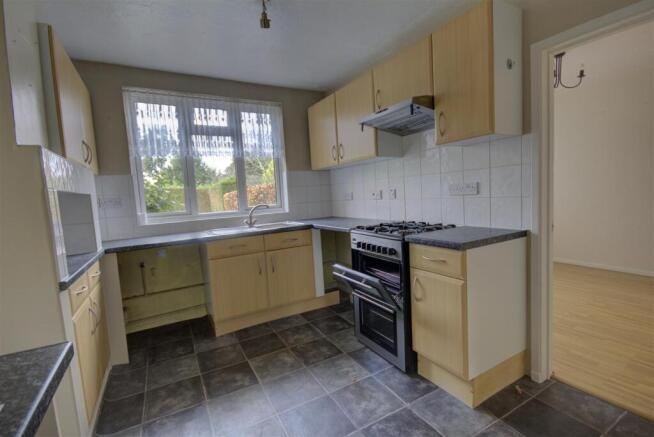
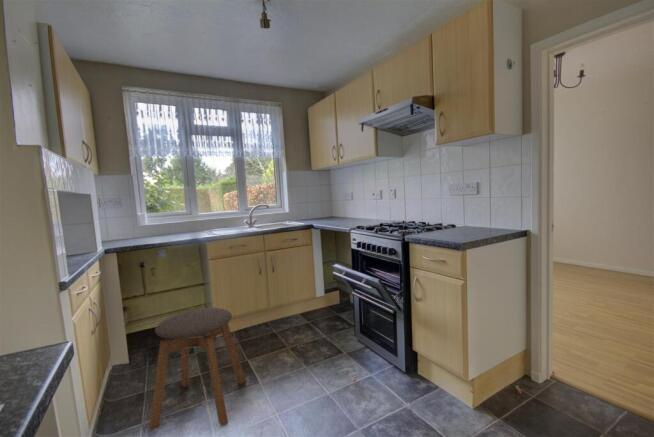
+ stool [148,307,247,431]
